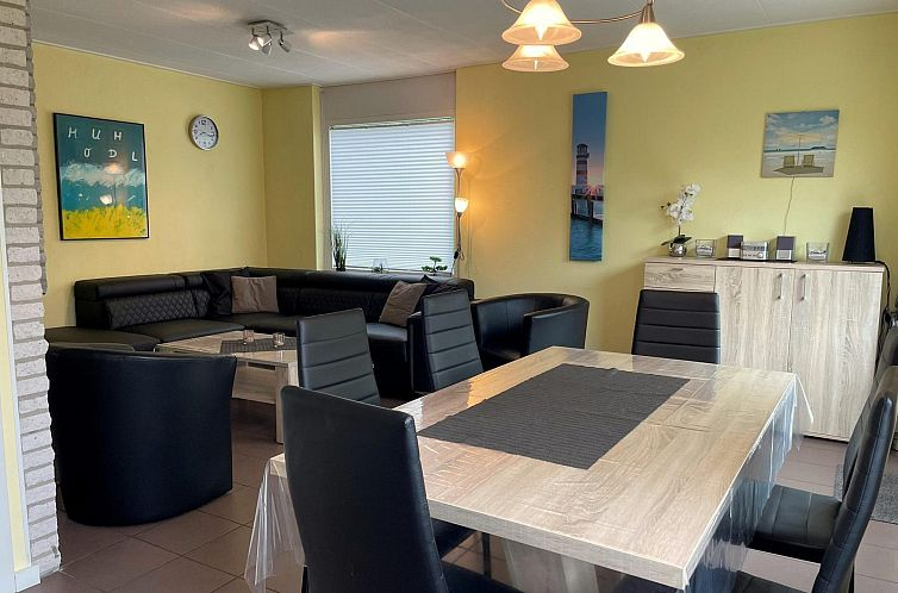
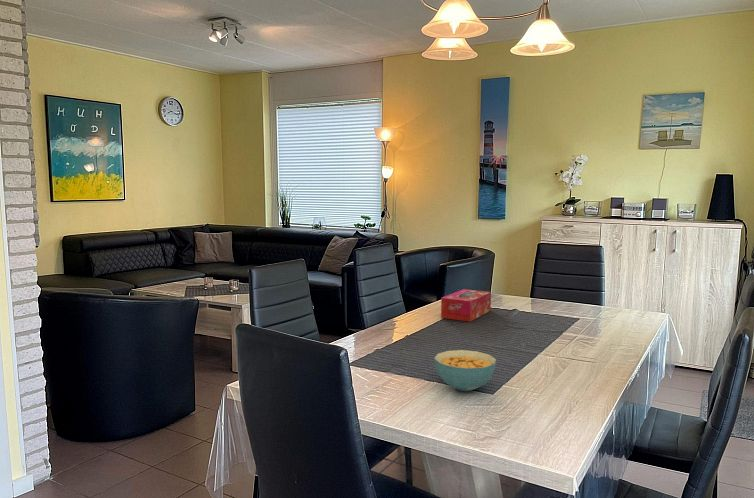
+ cereal bowl [433,349,497,392]
+ tissue box [440,288,492,323]
